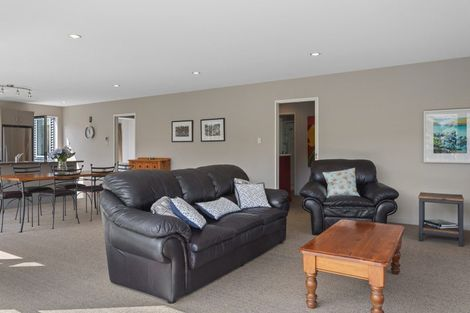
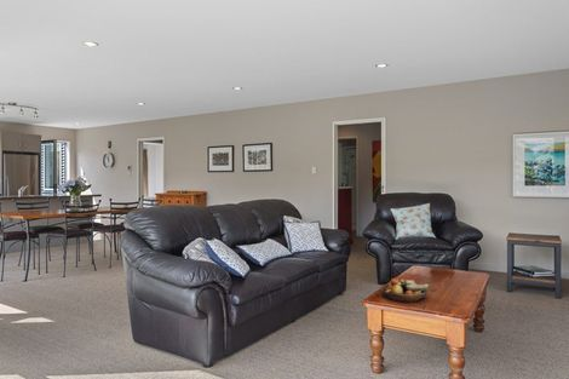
+ fruit bowl [379,277,431,303]
